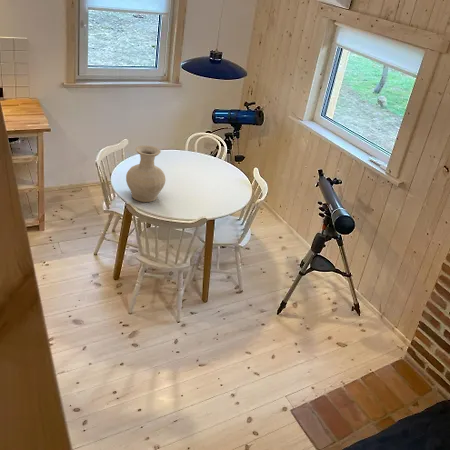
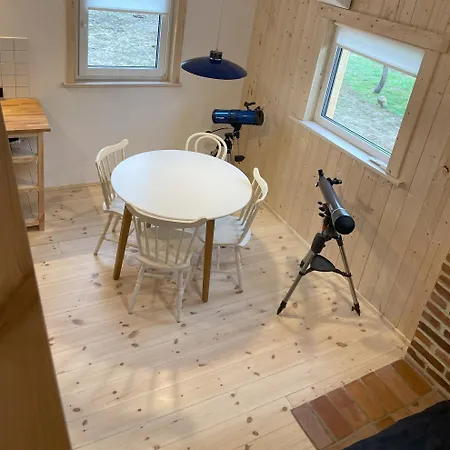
- vase [125,145,167,203]
